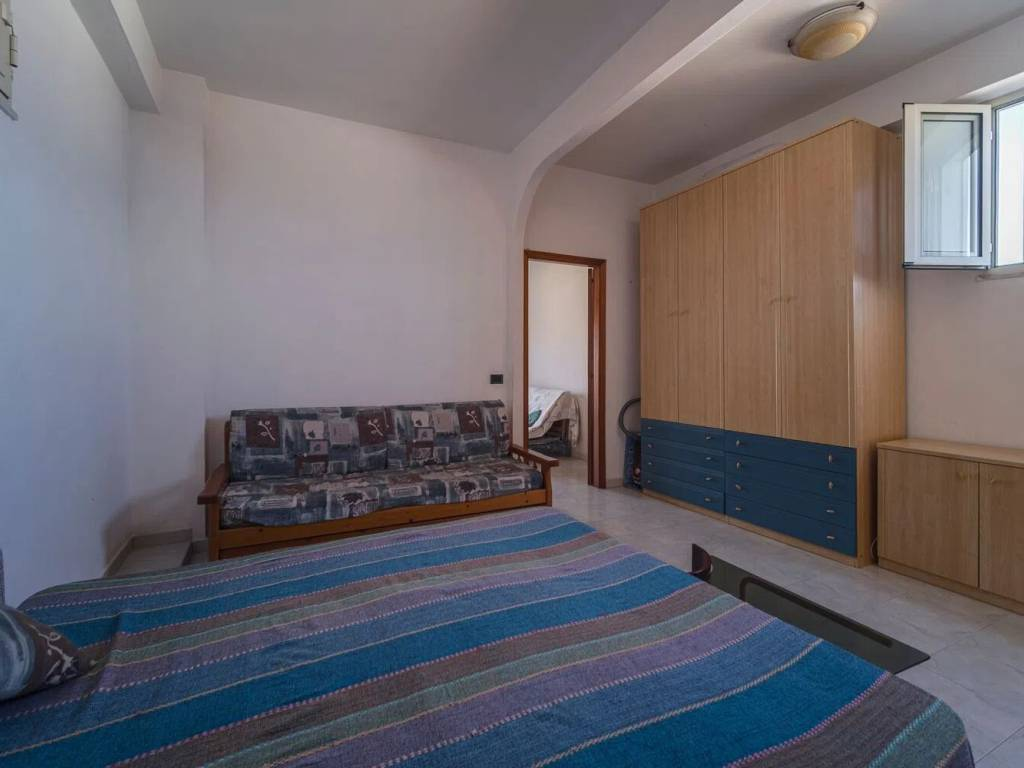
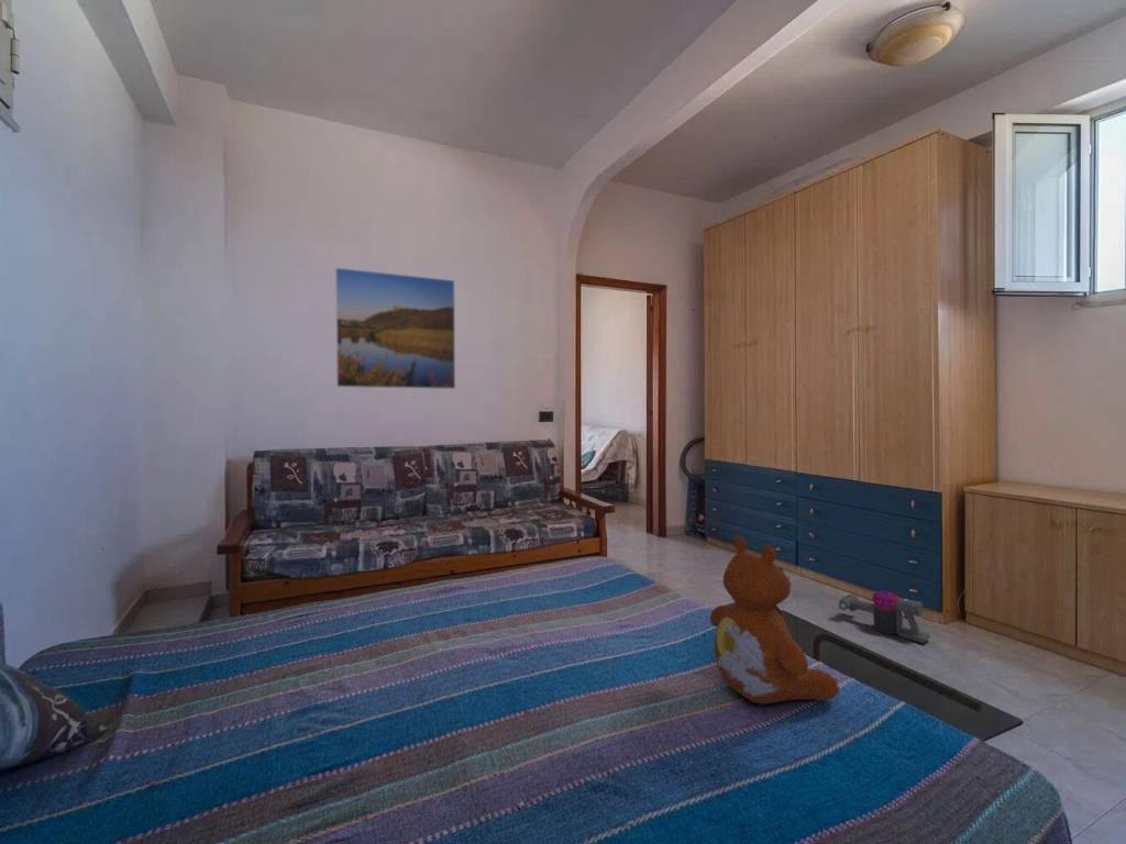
+ vacuum cleaner [838,590,931,644]
+ teddy bear [708,534,840,706]
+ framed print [334,267,456,390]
